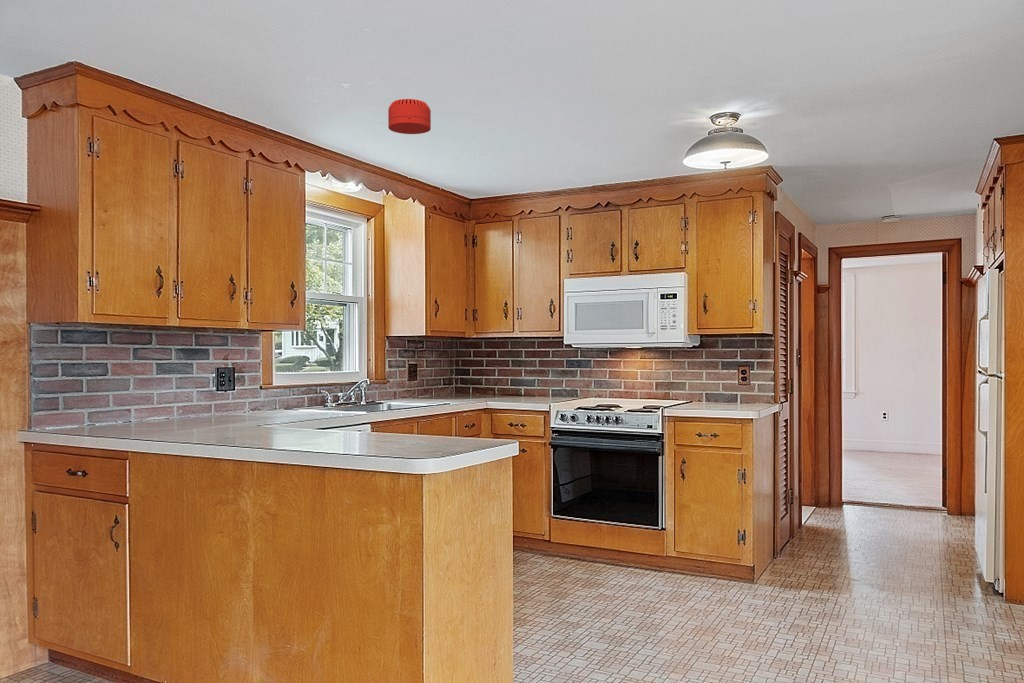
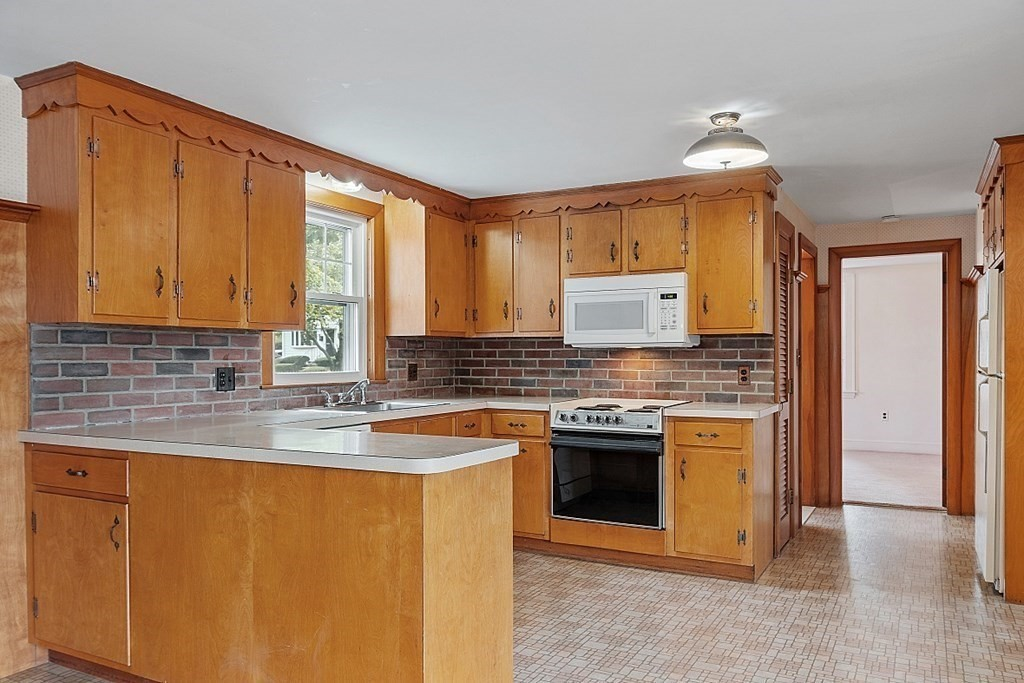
- smoke detector [387,98,432,135]
